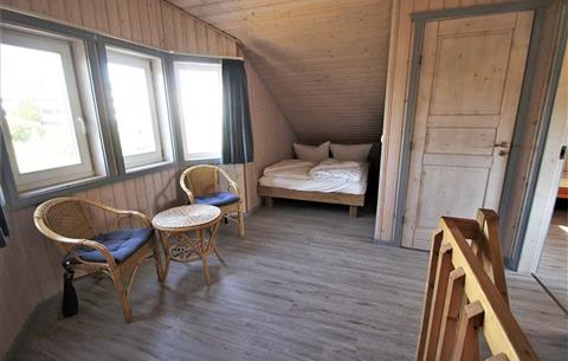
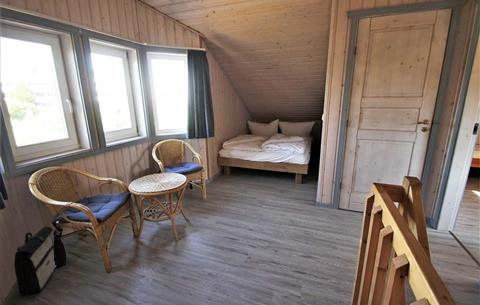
+ backpack [13,226,57,296]
